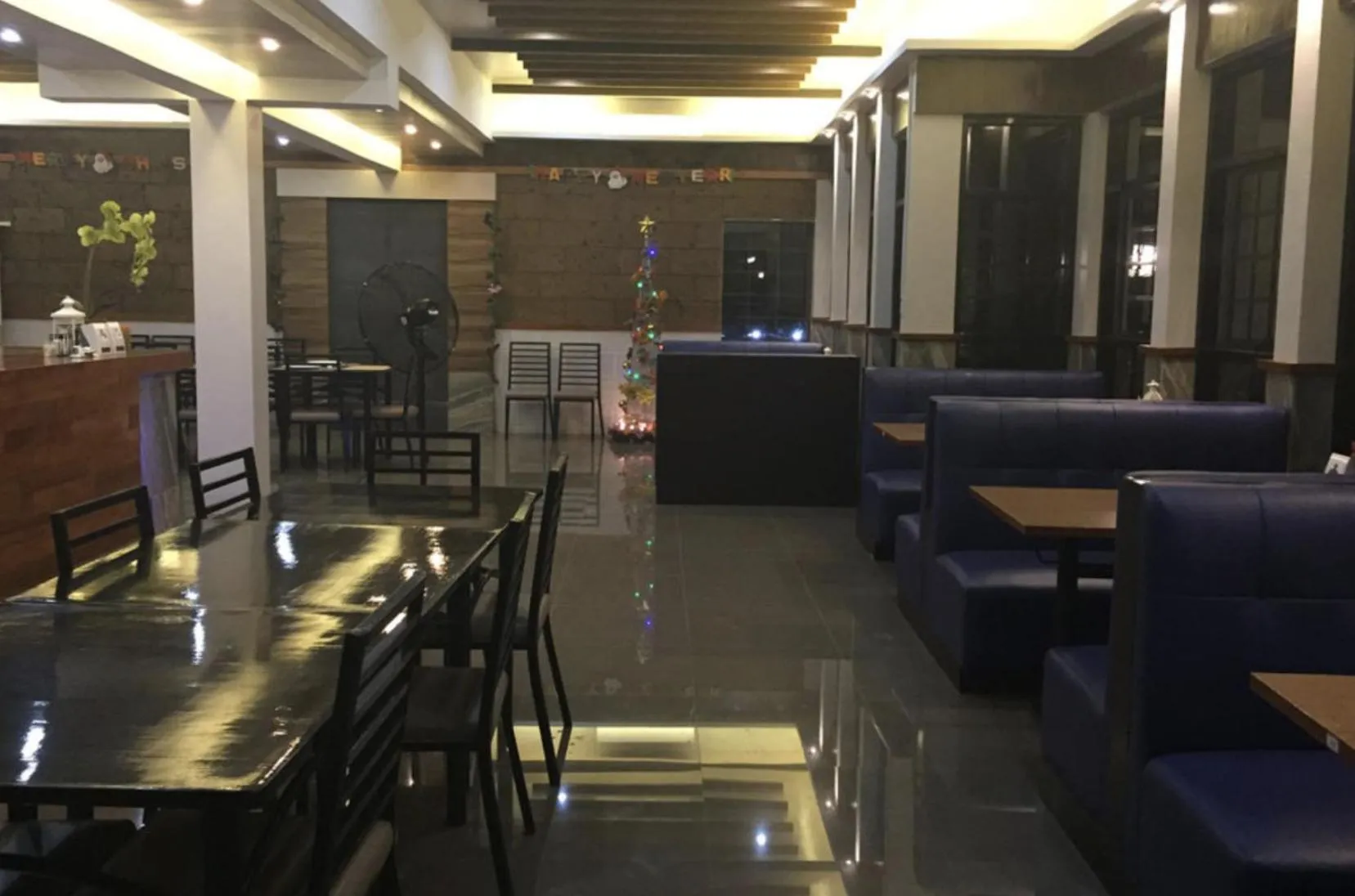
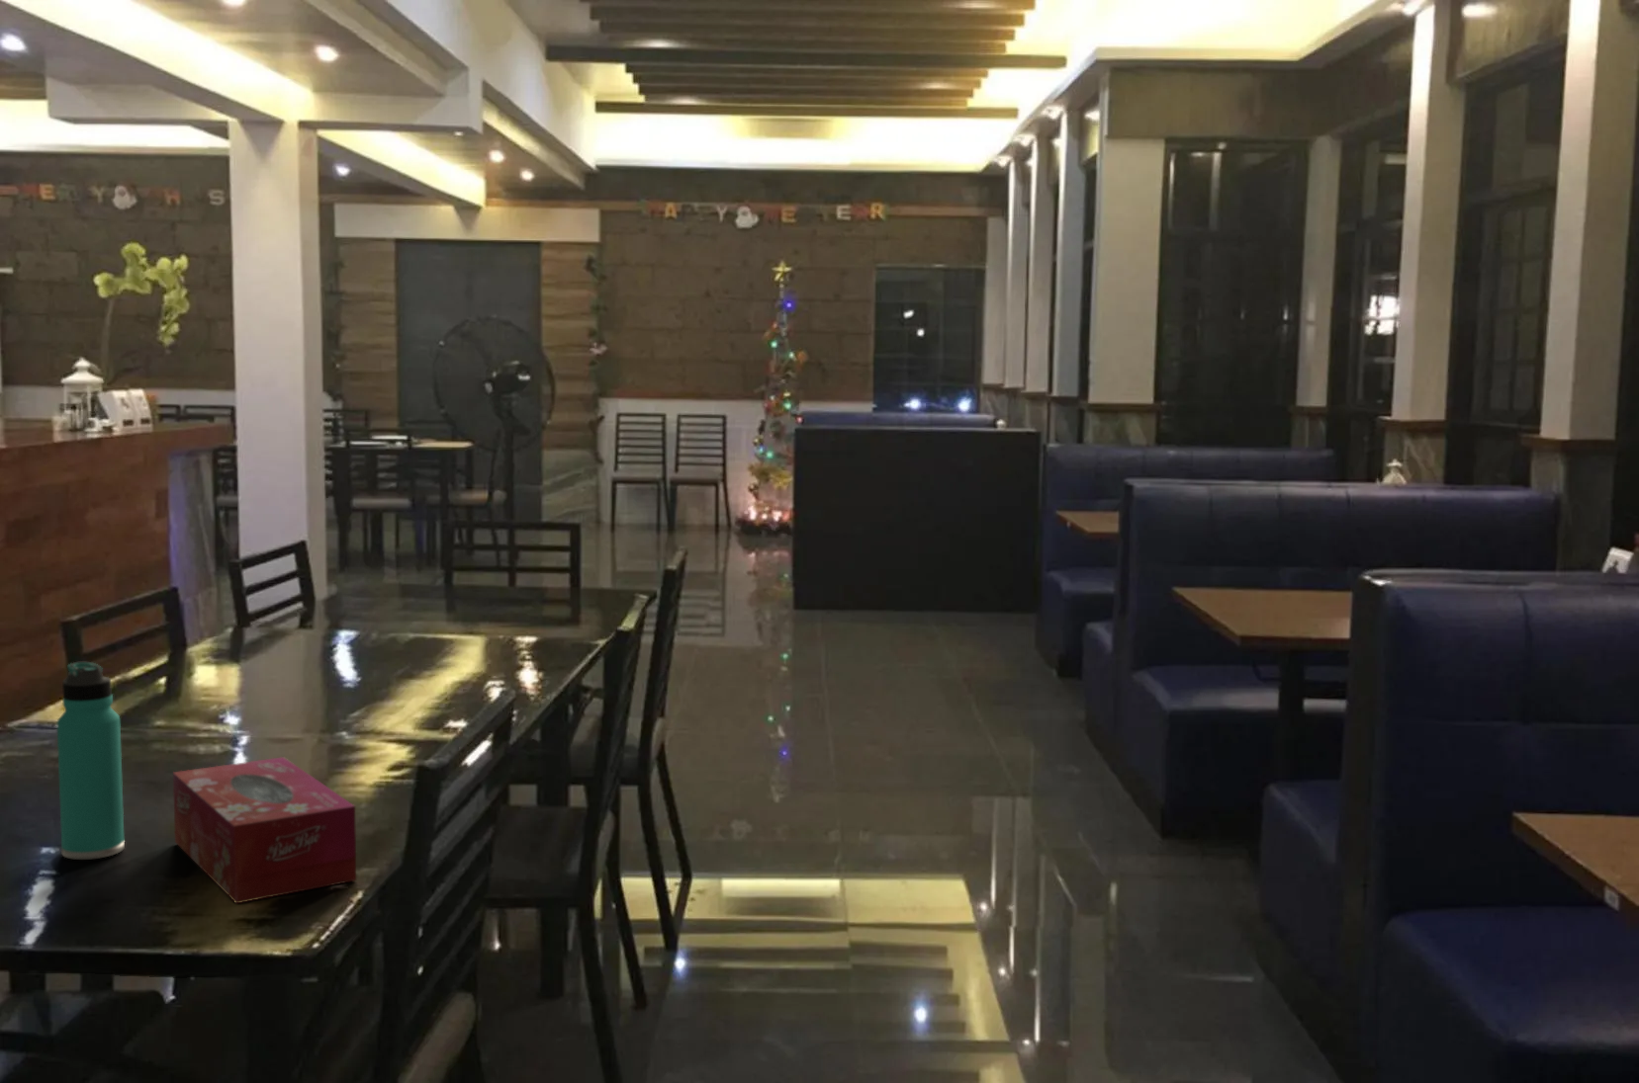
+ thermos bottle [57,661,126,861]
+ tissue box [172,755,357,904]
